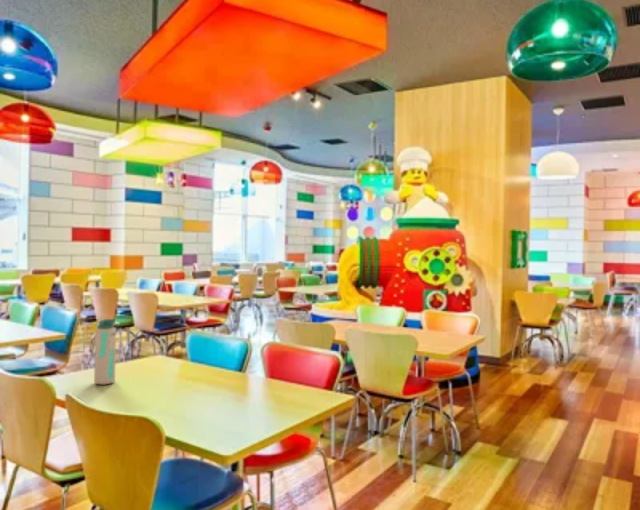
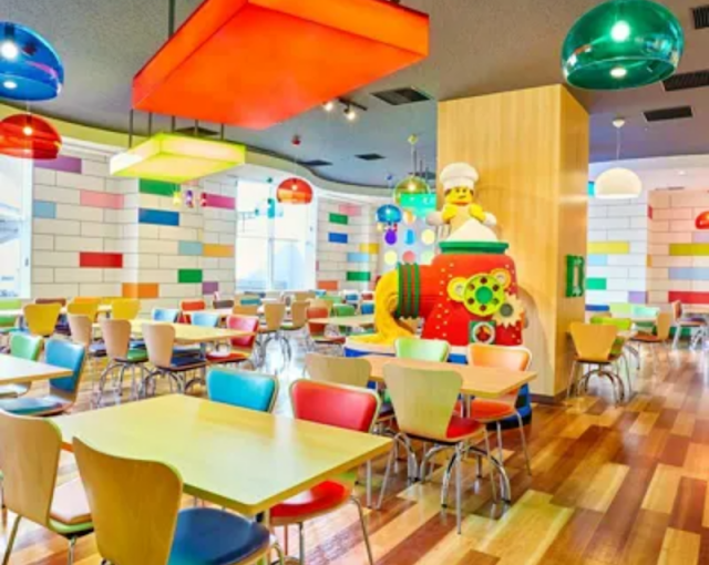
- water bottle [93,318,117,386]
